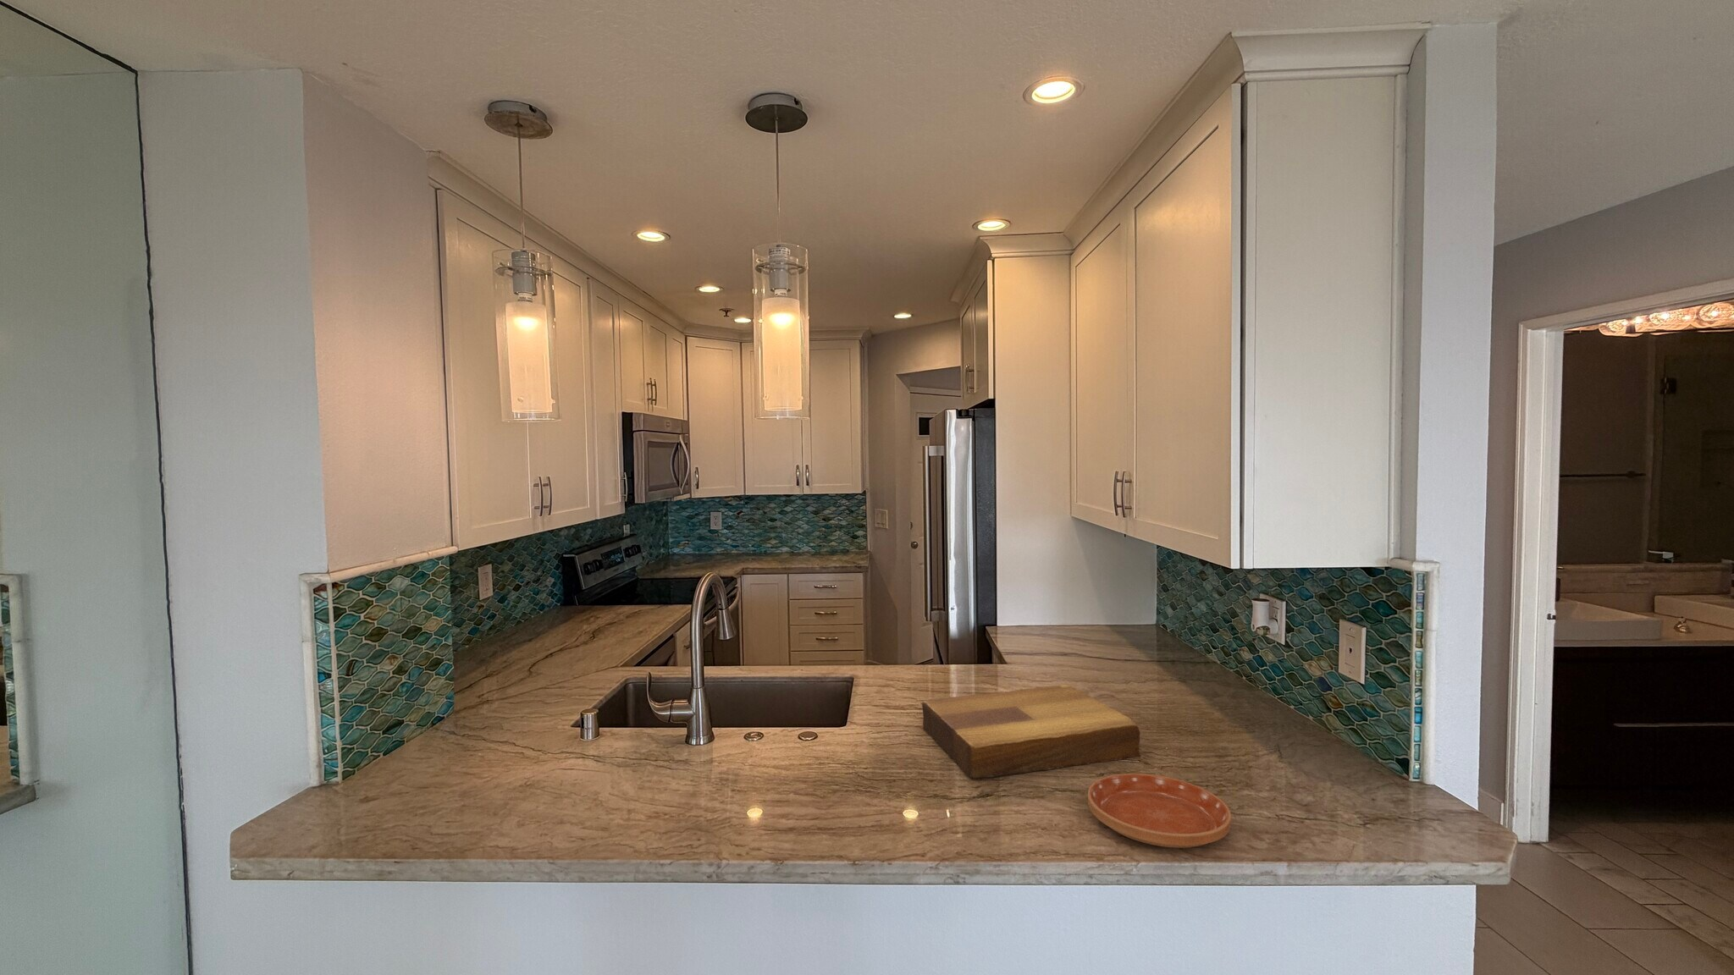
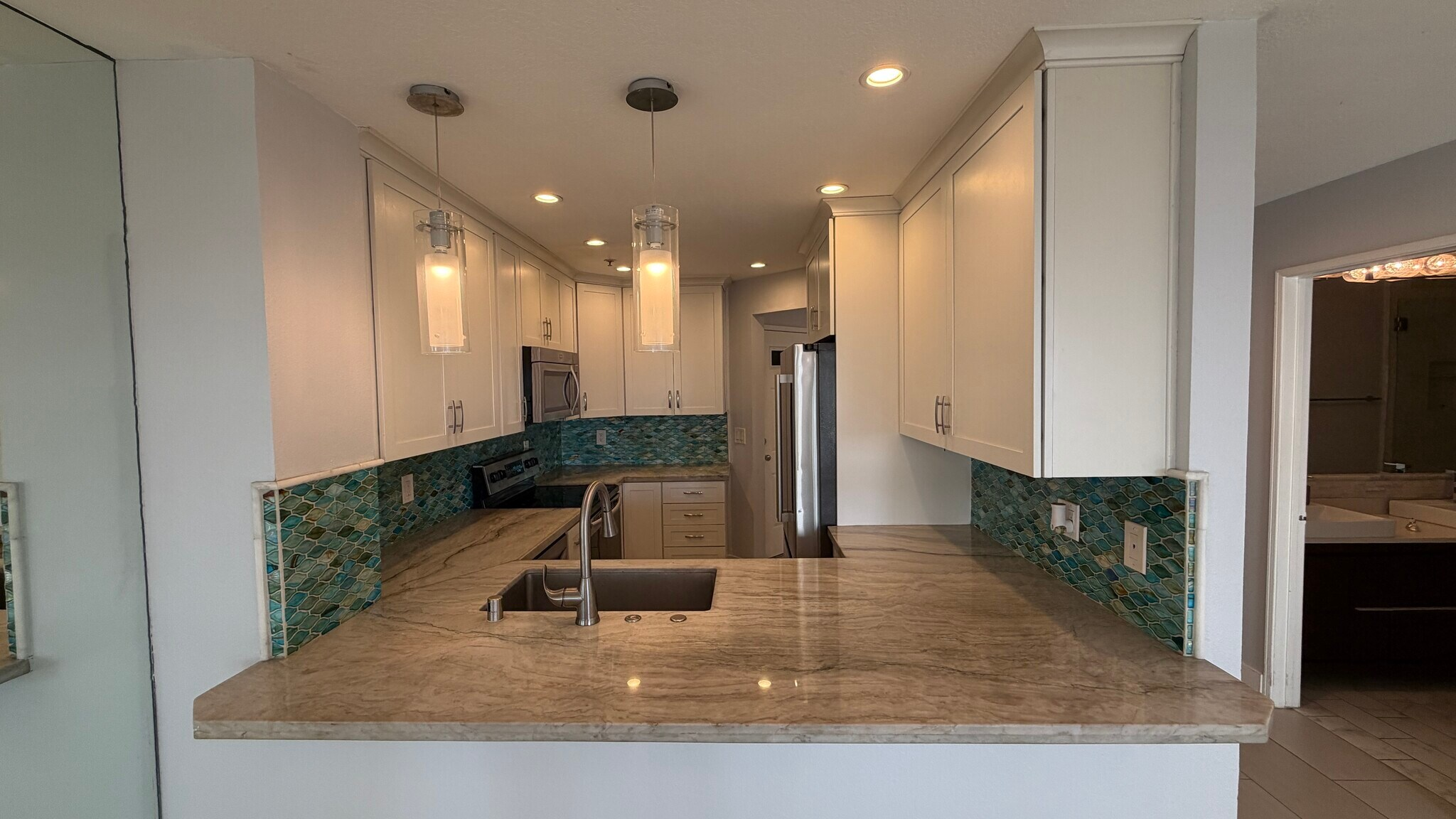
- saucer [1087,773,1231,849]
- cutting board [922,683,1141,779]
